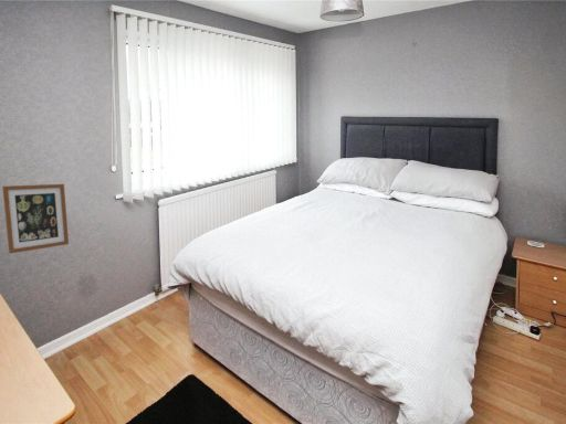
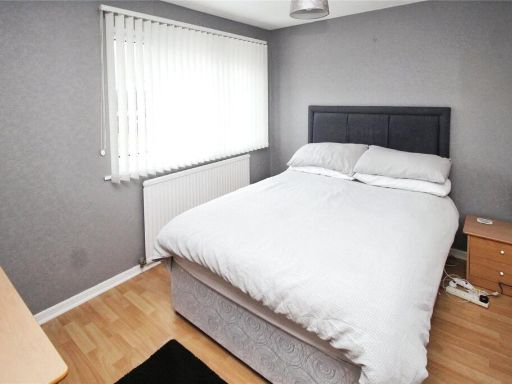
- wall art [1,183,70,255]
